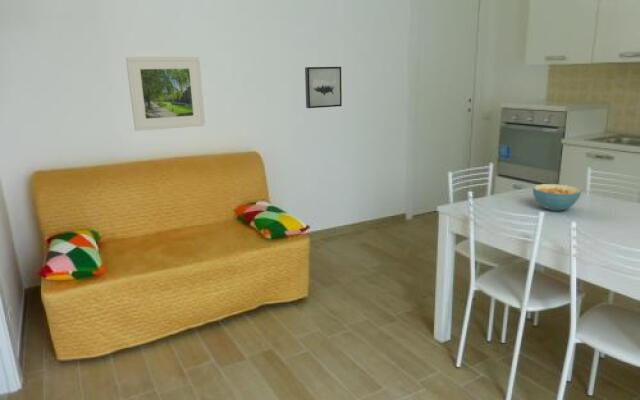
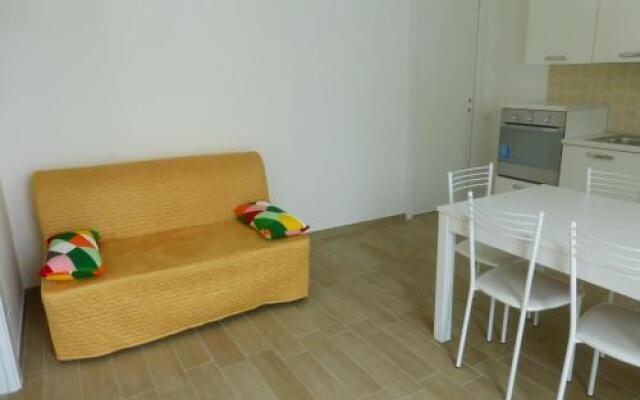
- wall art [304,66,343,109]
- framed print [125,56,206,132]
- cereal bowl [532,183,583,212]
